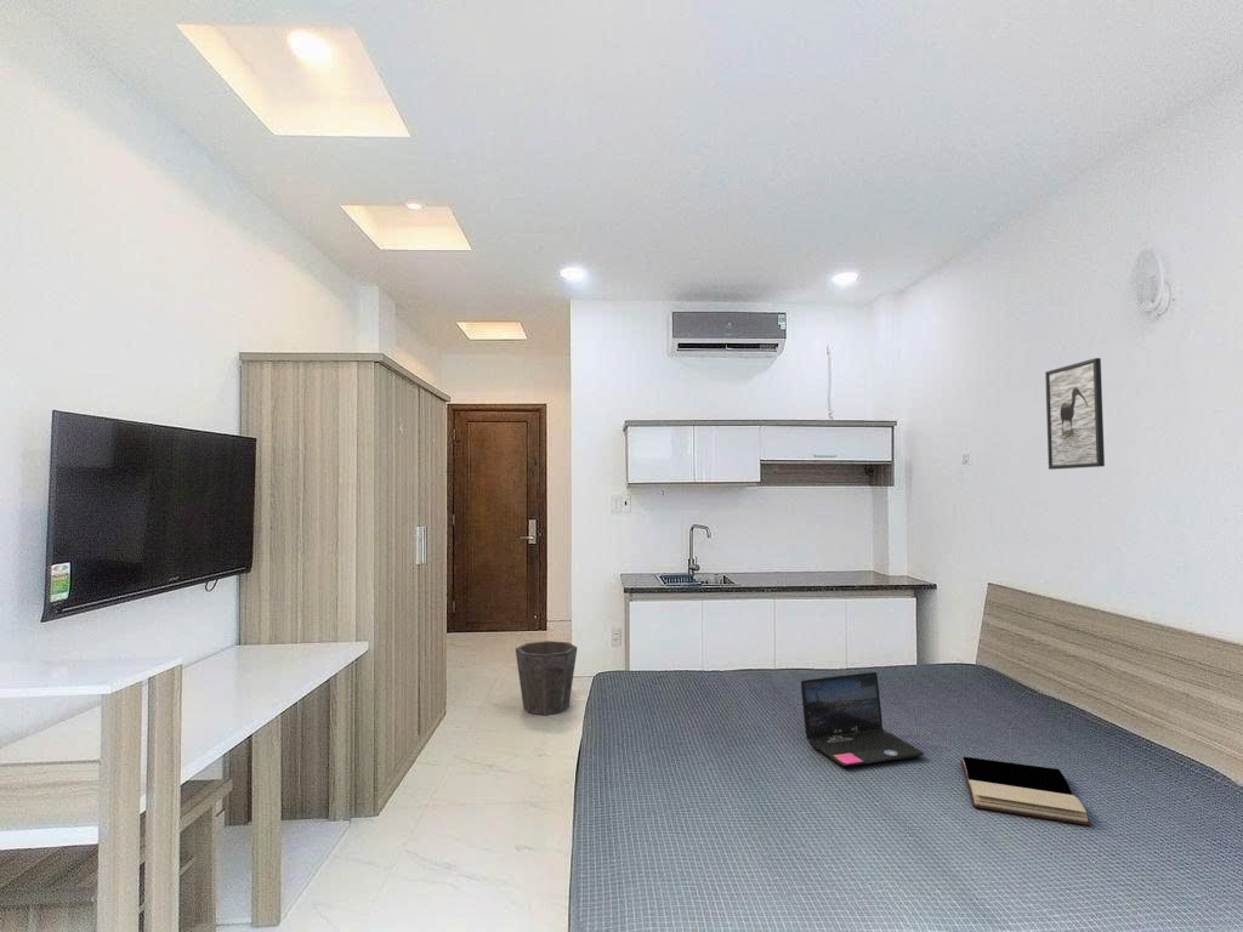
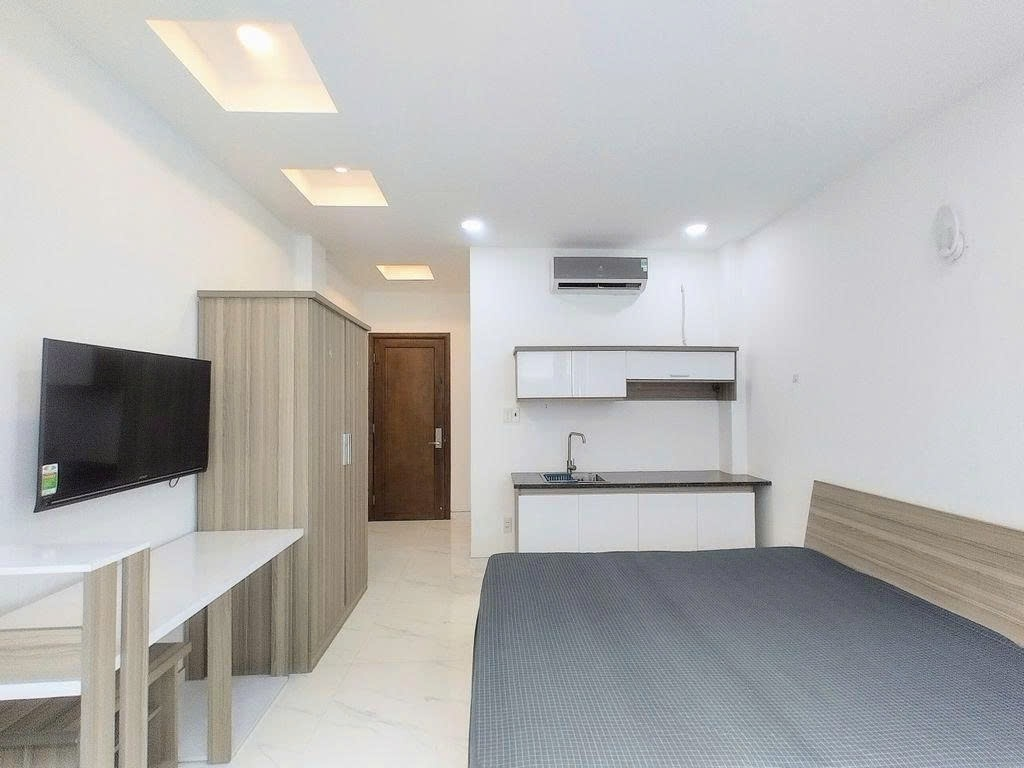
- waste bin [515,640,578,716]
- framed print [1044,357,1106,471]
- book [959,755,1092,826]
- laptop [800,671,925,767]
